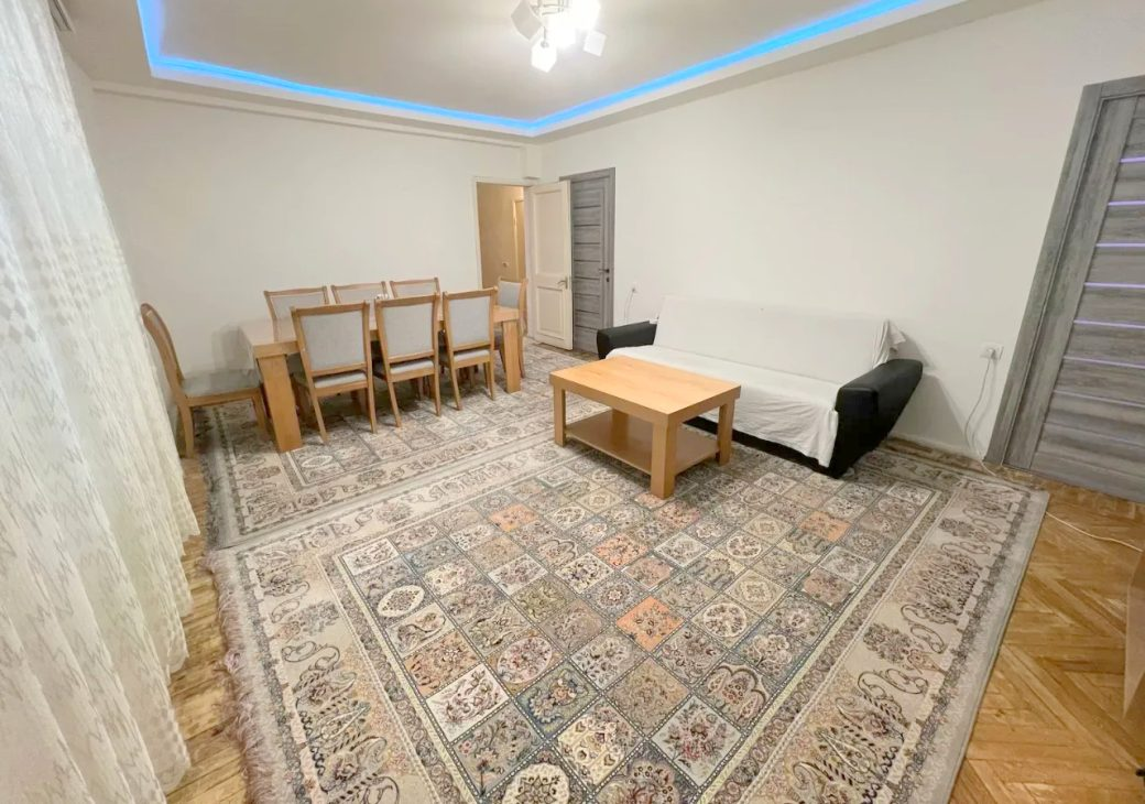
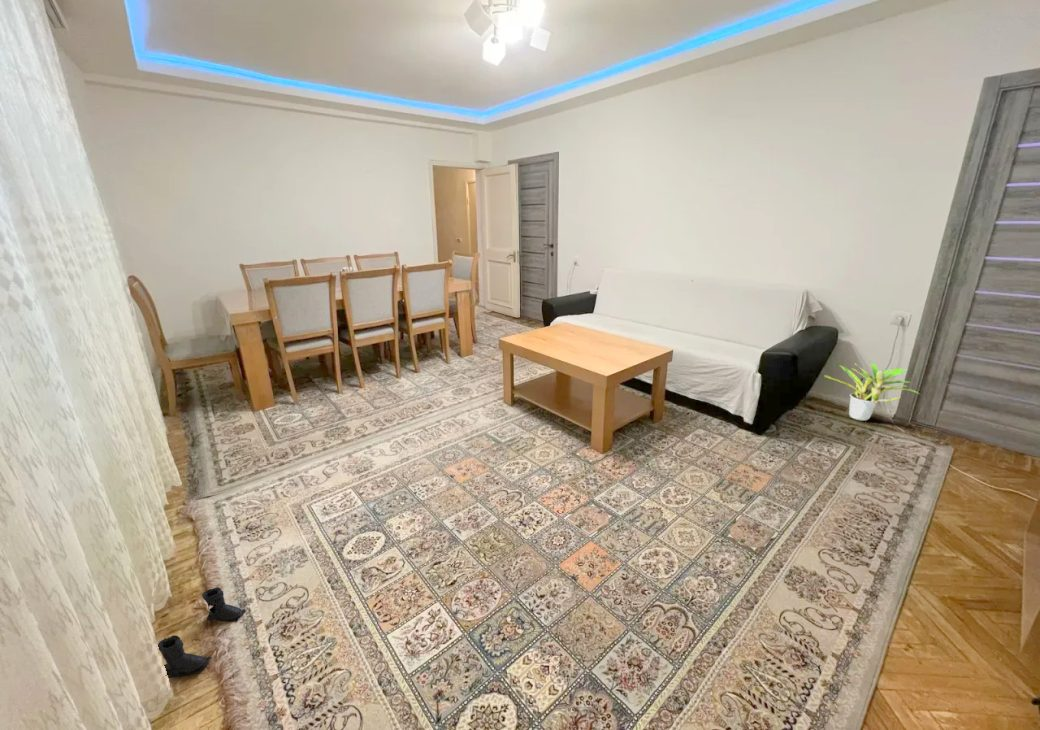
+ boots [157,586,247,680]
+ potted plant [823,362,923,422]
